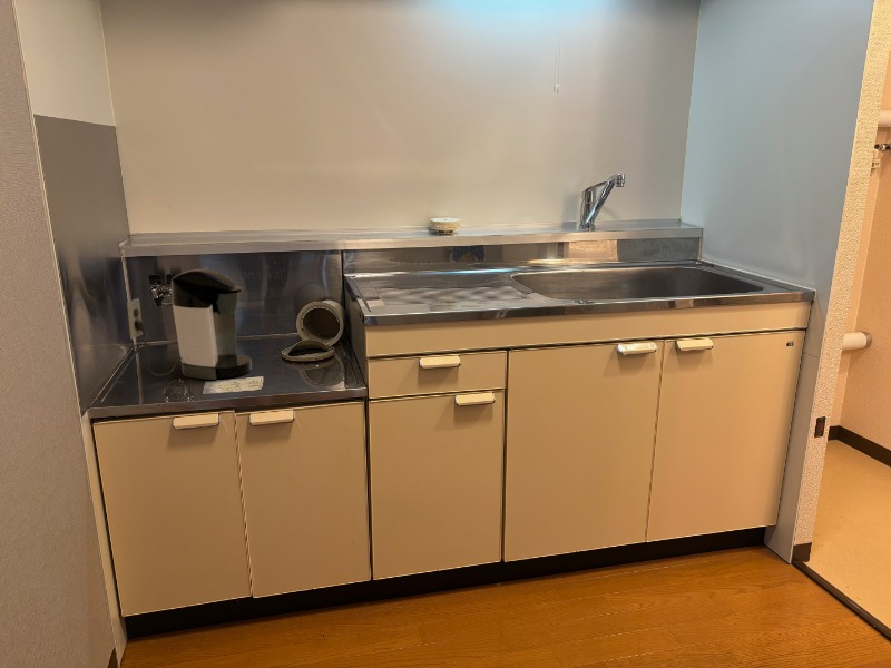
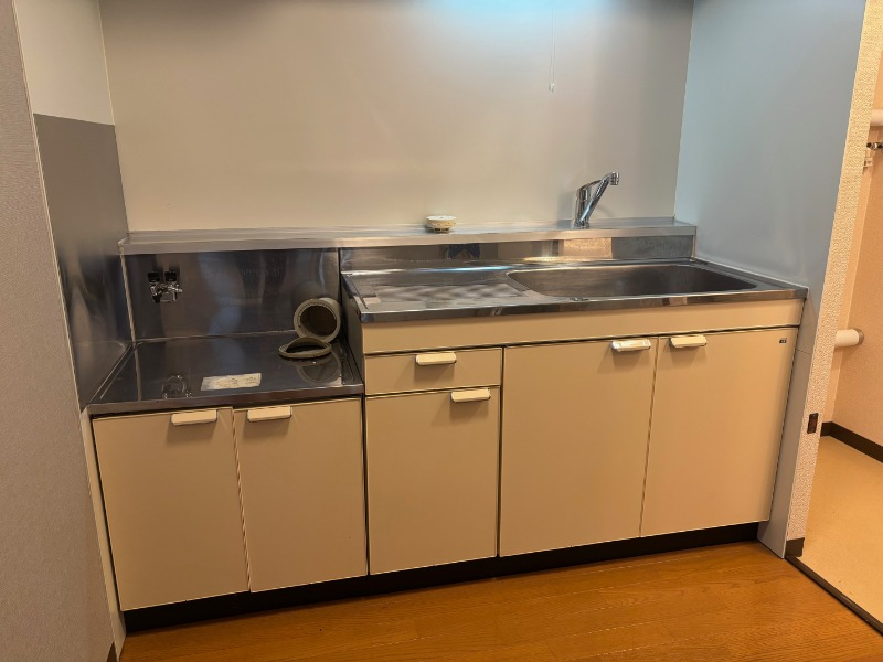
- coffee maker [126,268,253,381]
